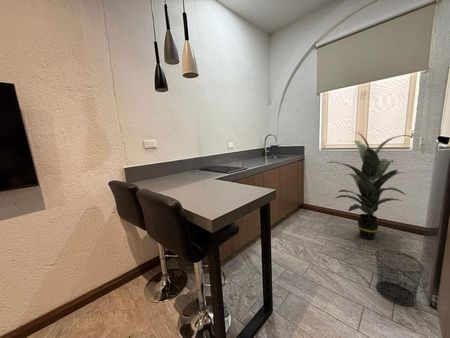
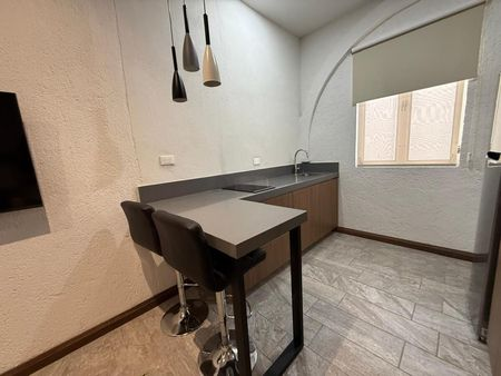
- indoor plant [327,131,413,241]
- waste bin [374,248,425,307]
